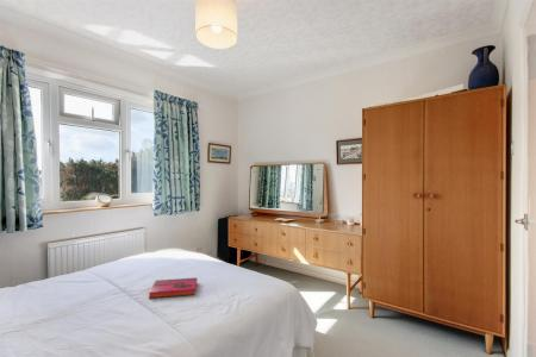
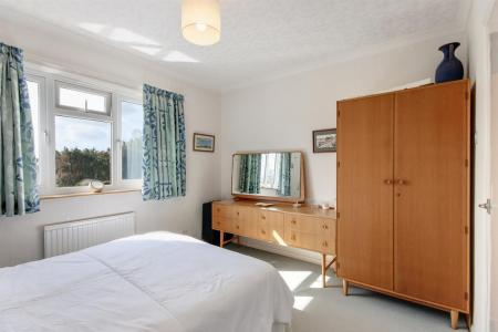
- hardback book [148,276,198,299]
